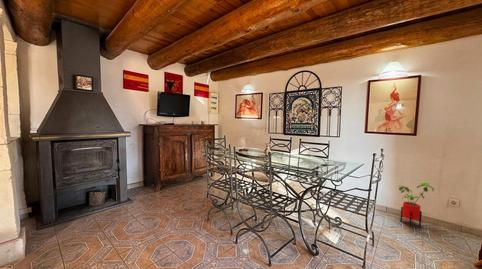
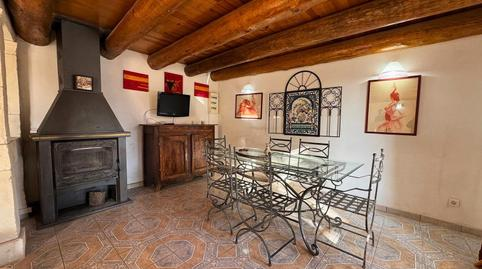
- house plant [396,180,435,228]
